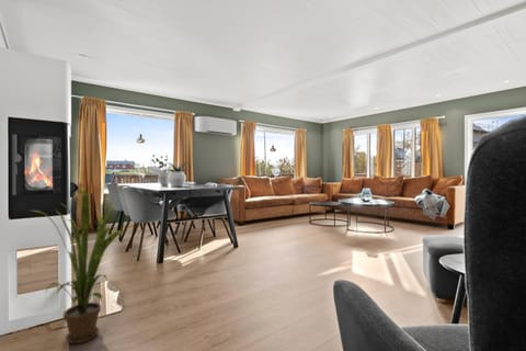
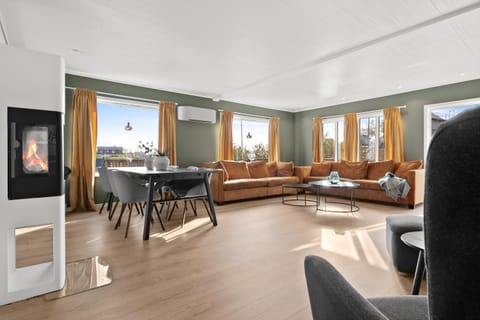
- house plant [31,185,126,344]
